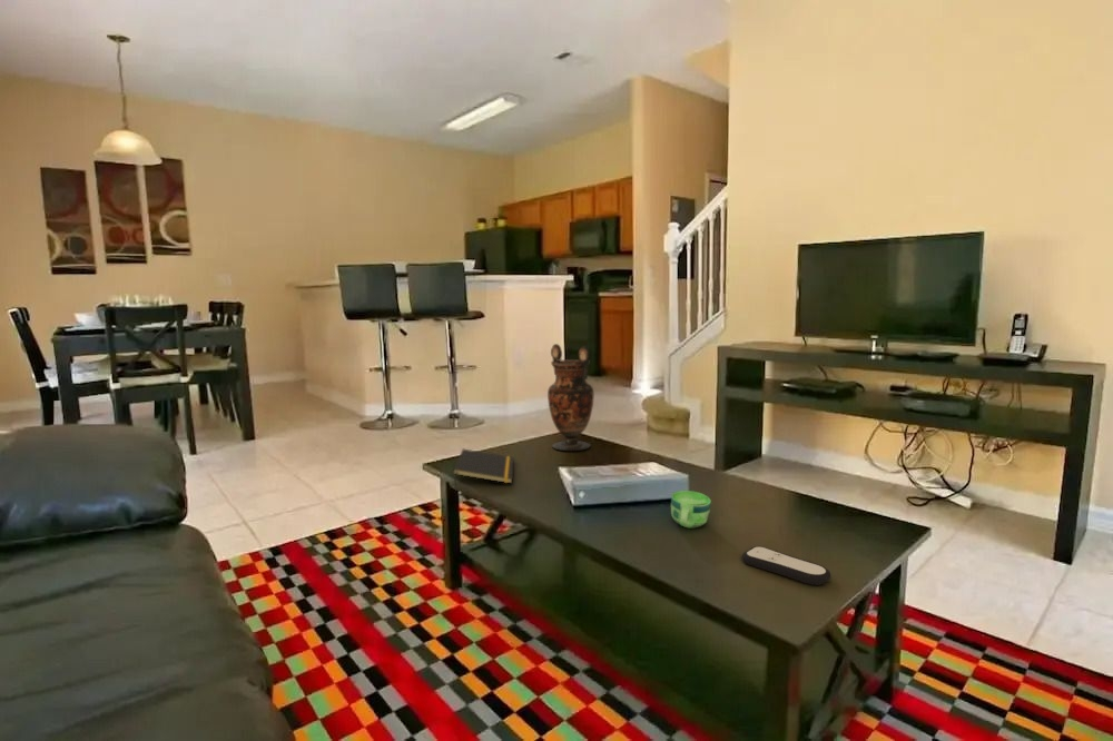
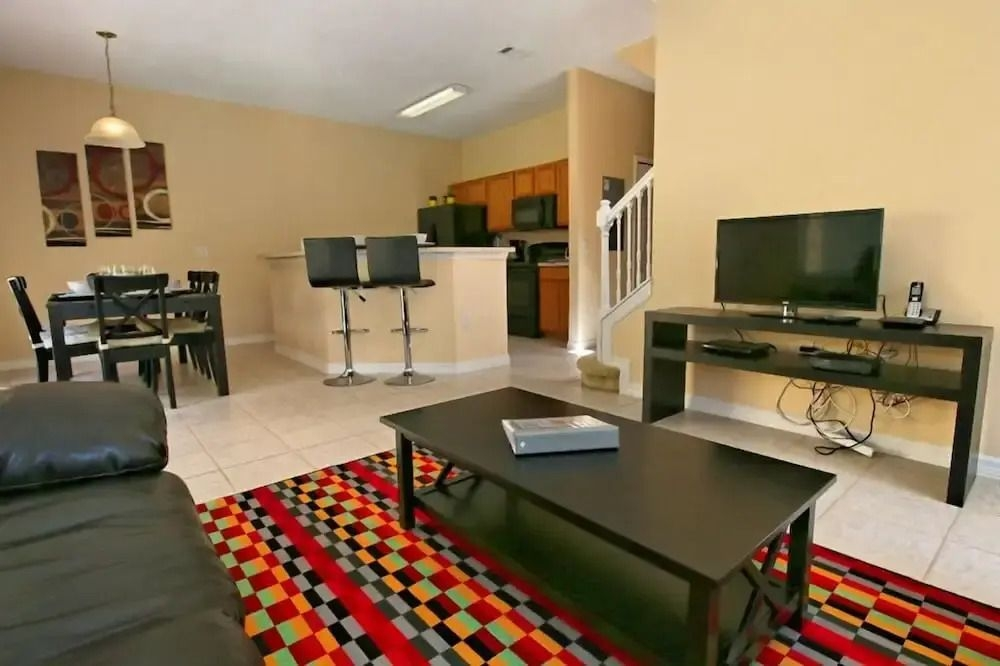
- cup [670,490,712,530]
- remote control [740,545,831,586]
- vase [546,343,594,452]
- notepad [452,448,515,487]
